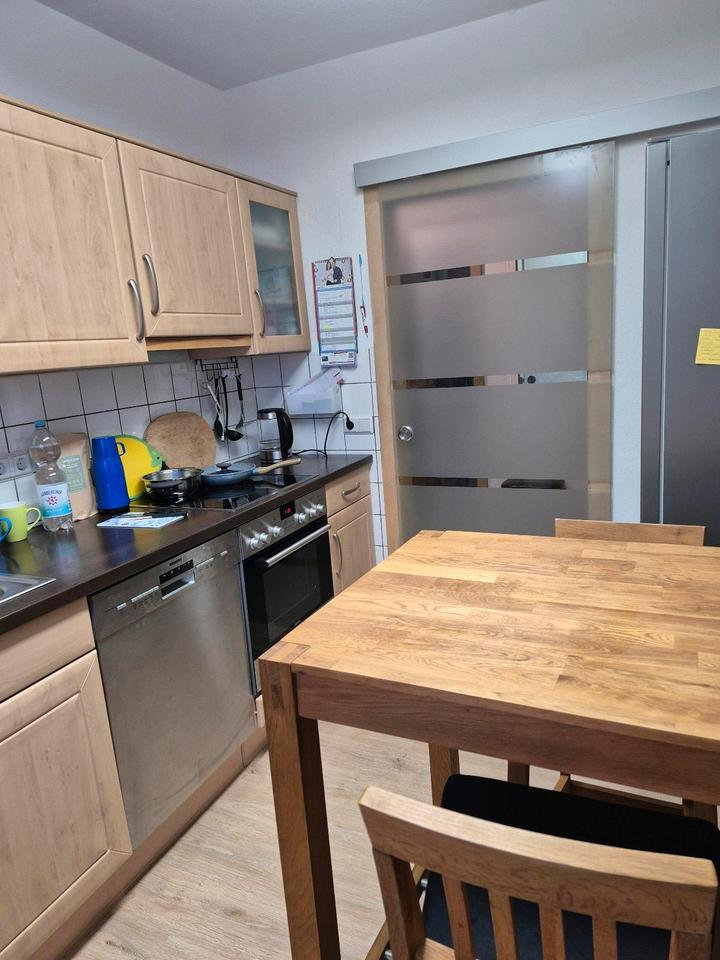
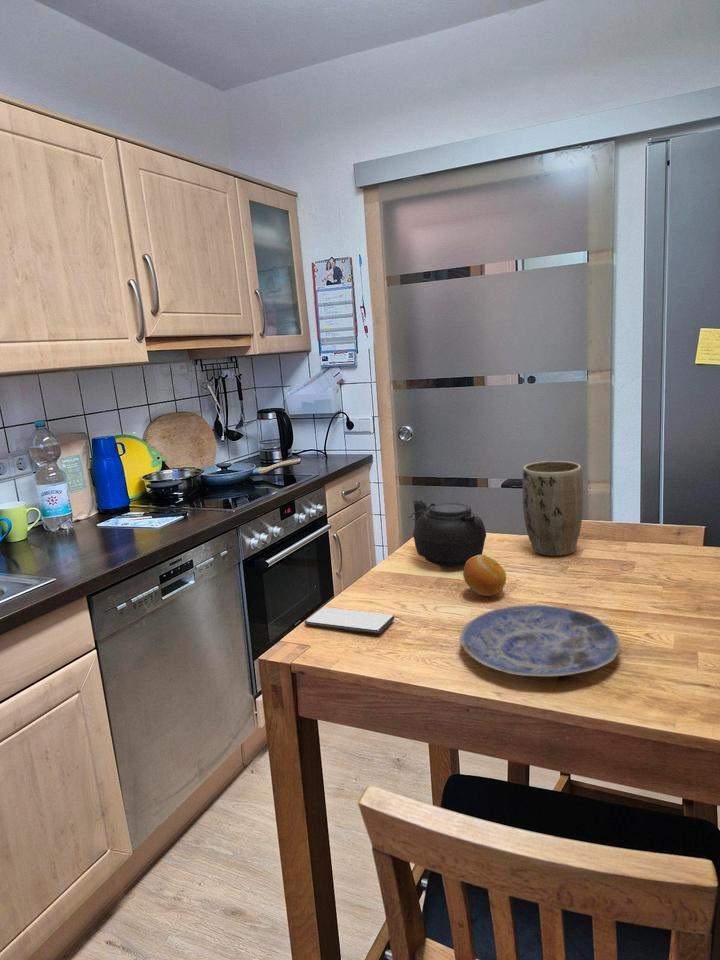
+ plant pot [522,460,584,557]
+ teapot [408,499,487,567]
+ plate [458,604,622,678]
+ smartphone [304,606,395,635]
+ fruit [462,554,507,597]
